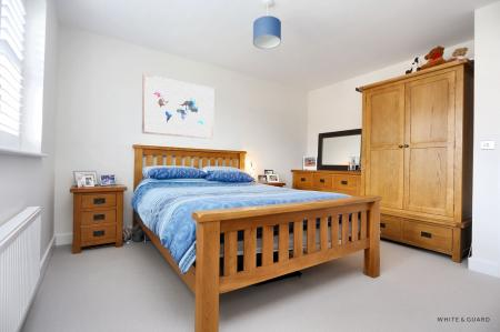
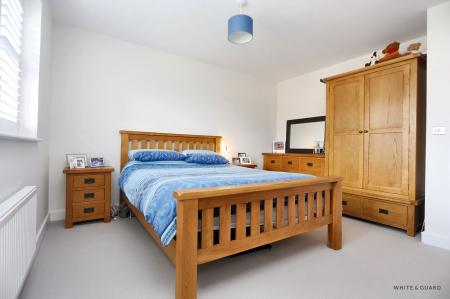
- wall art [141,73,216,140]
